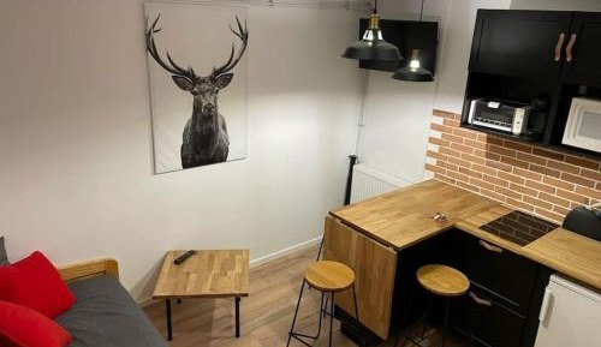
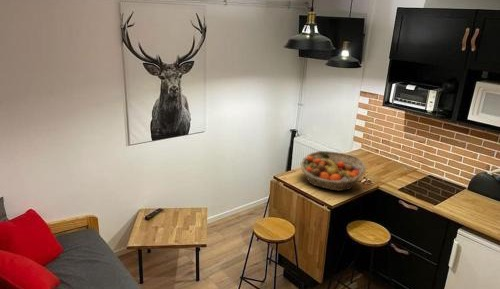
+ fruit basket [299,150,367,192]
